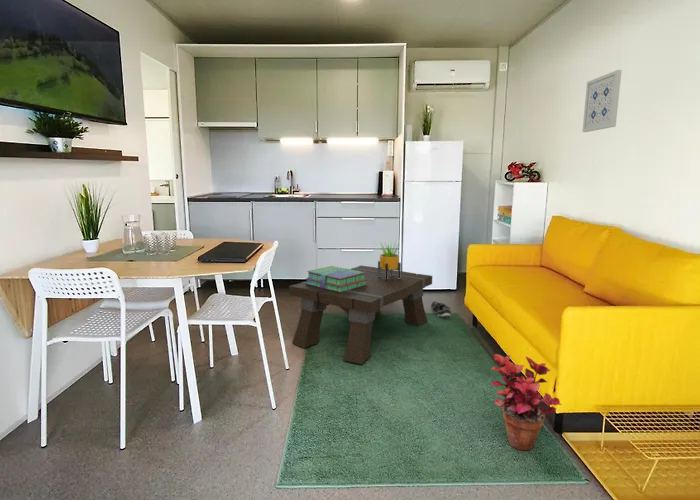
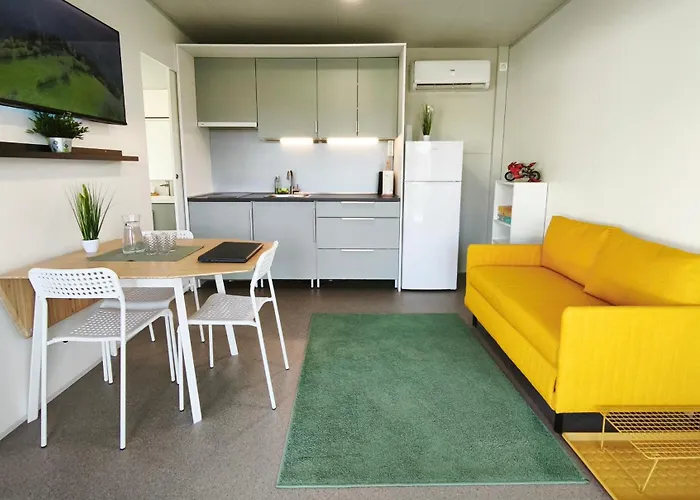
- shoe [430,300,452,318]
- potted plant [490,353,563,452]
- wall art [581,69,622,133]
- coffee table [288,265,433,365]
- potted plant [377,240,402,280]
- stack of books [304,265,367,292]
